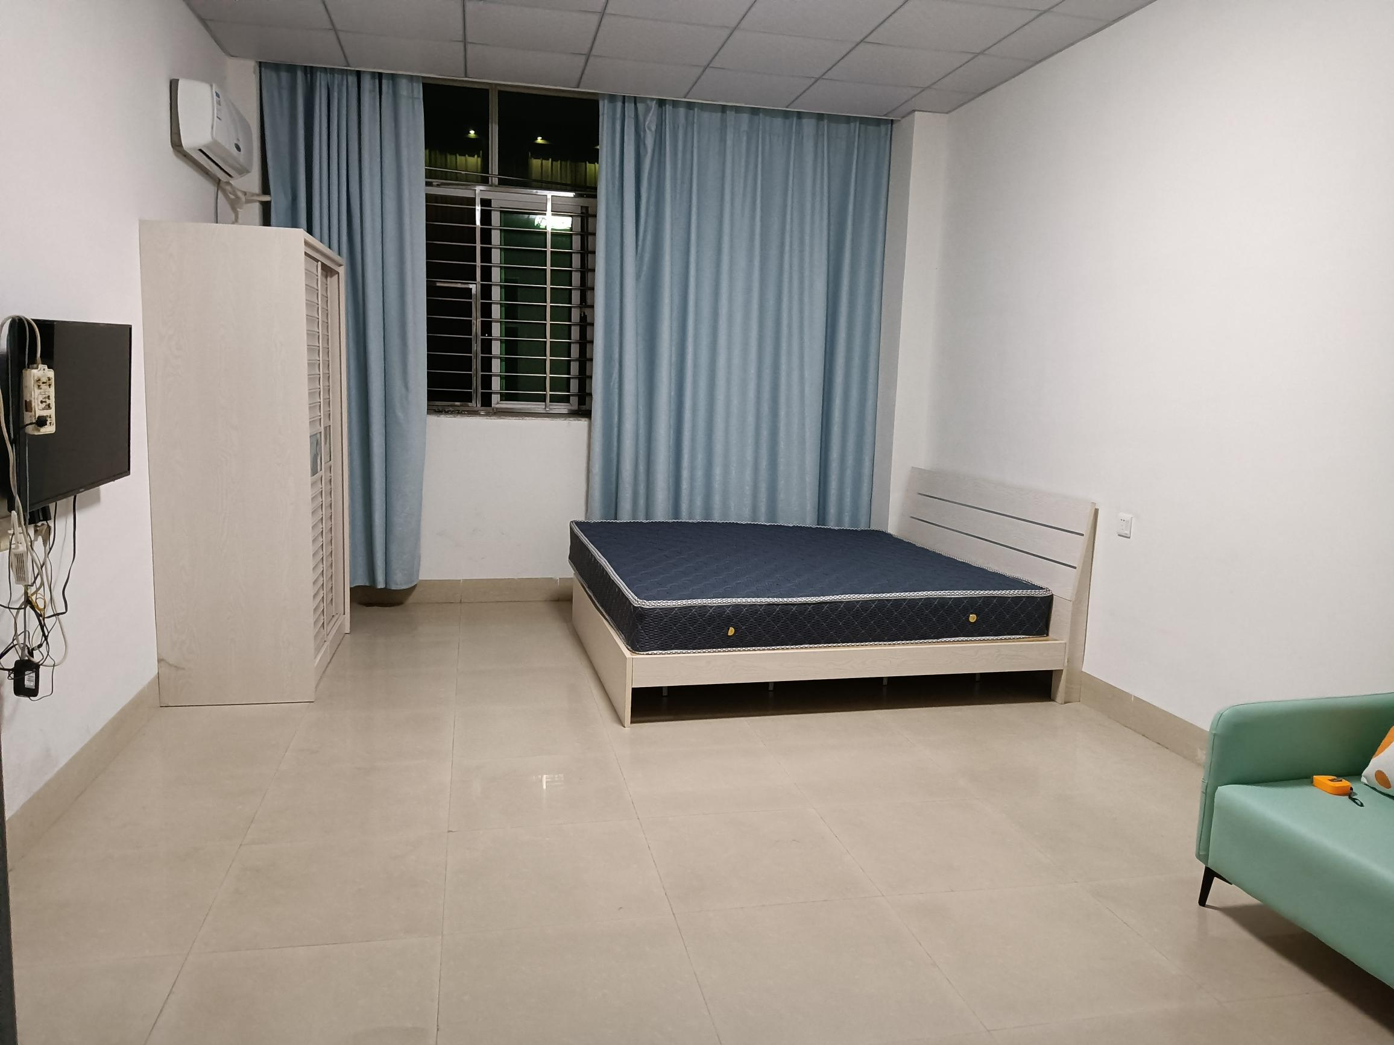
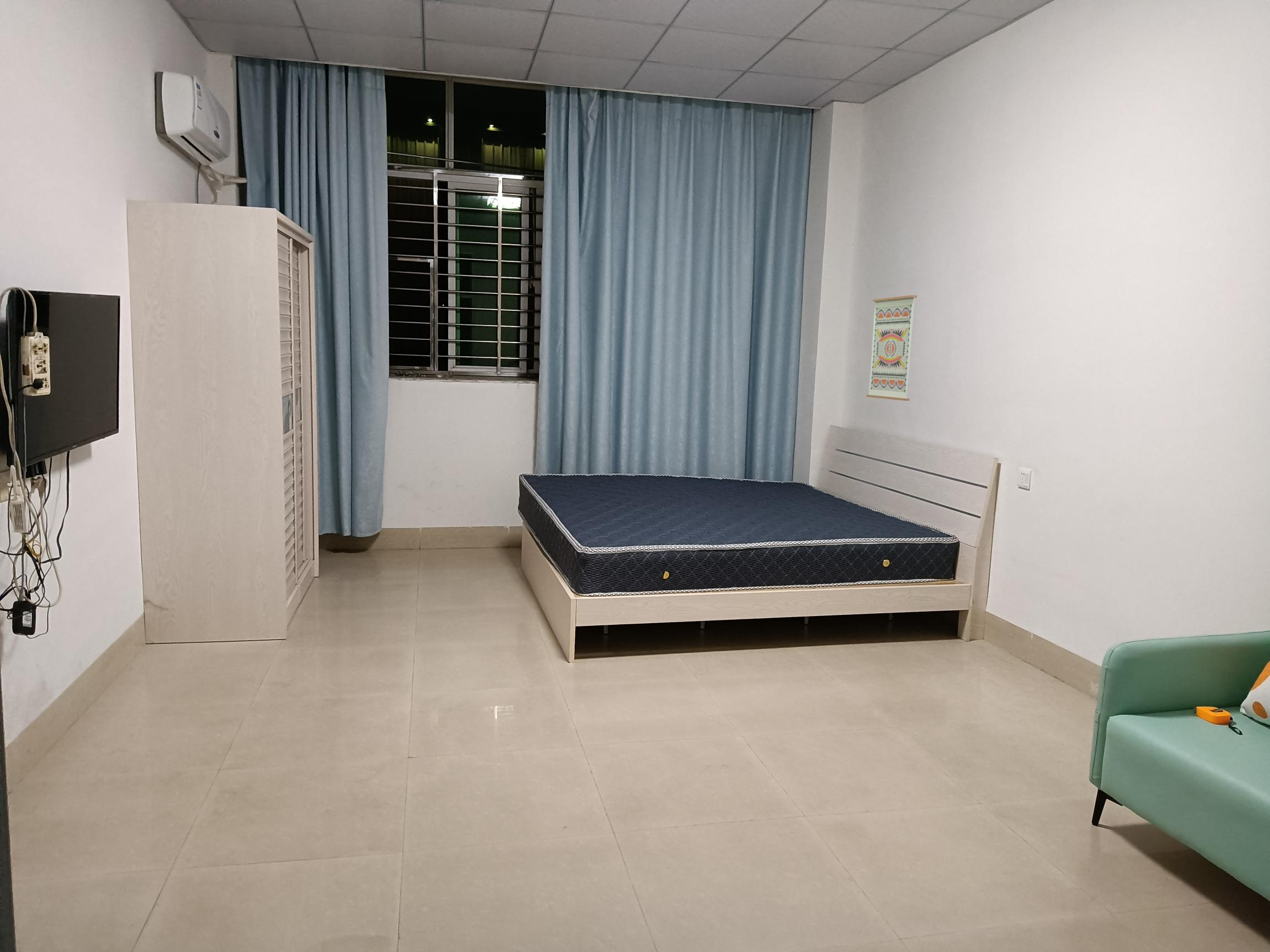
+ wall art [866,295,917,401]
